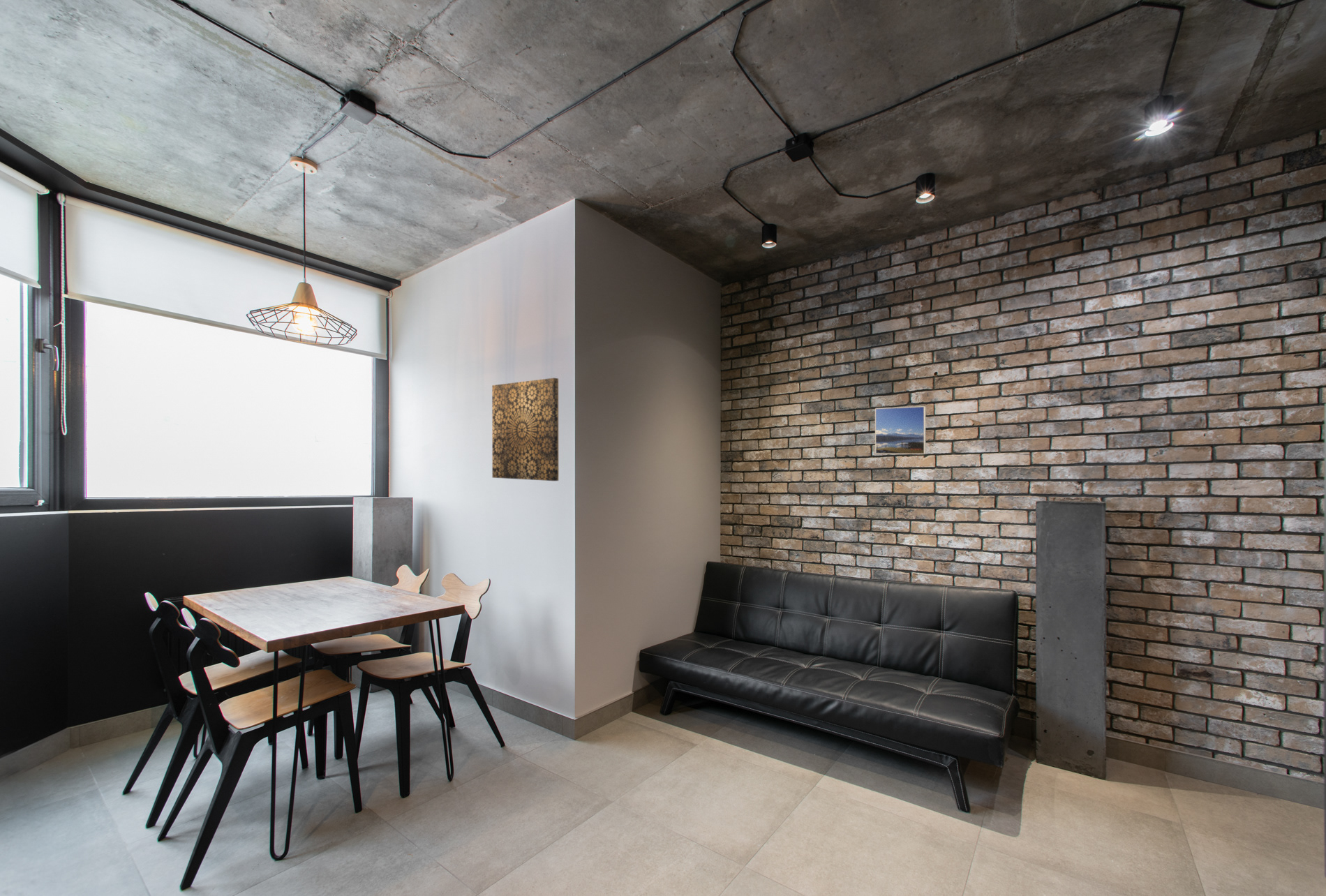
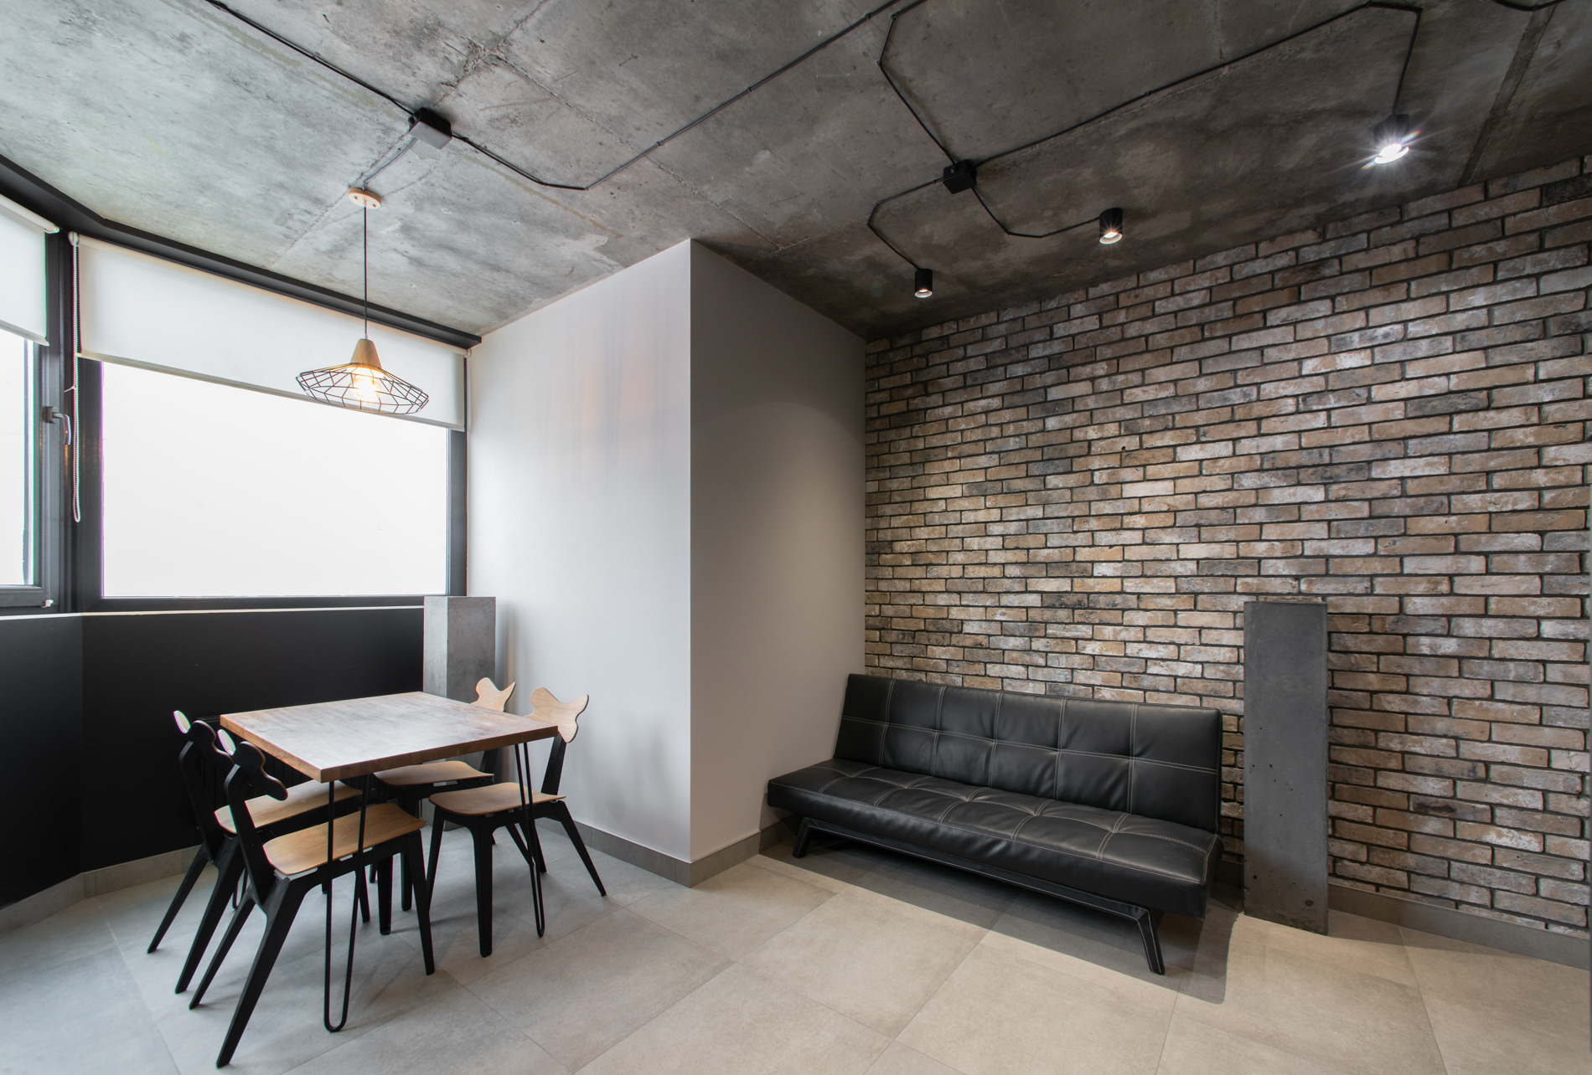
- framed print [874,405,926,455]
- wall art [491,378,560,481]
